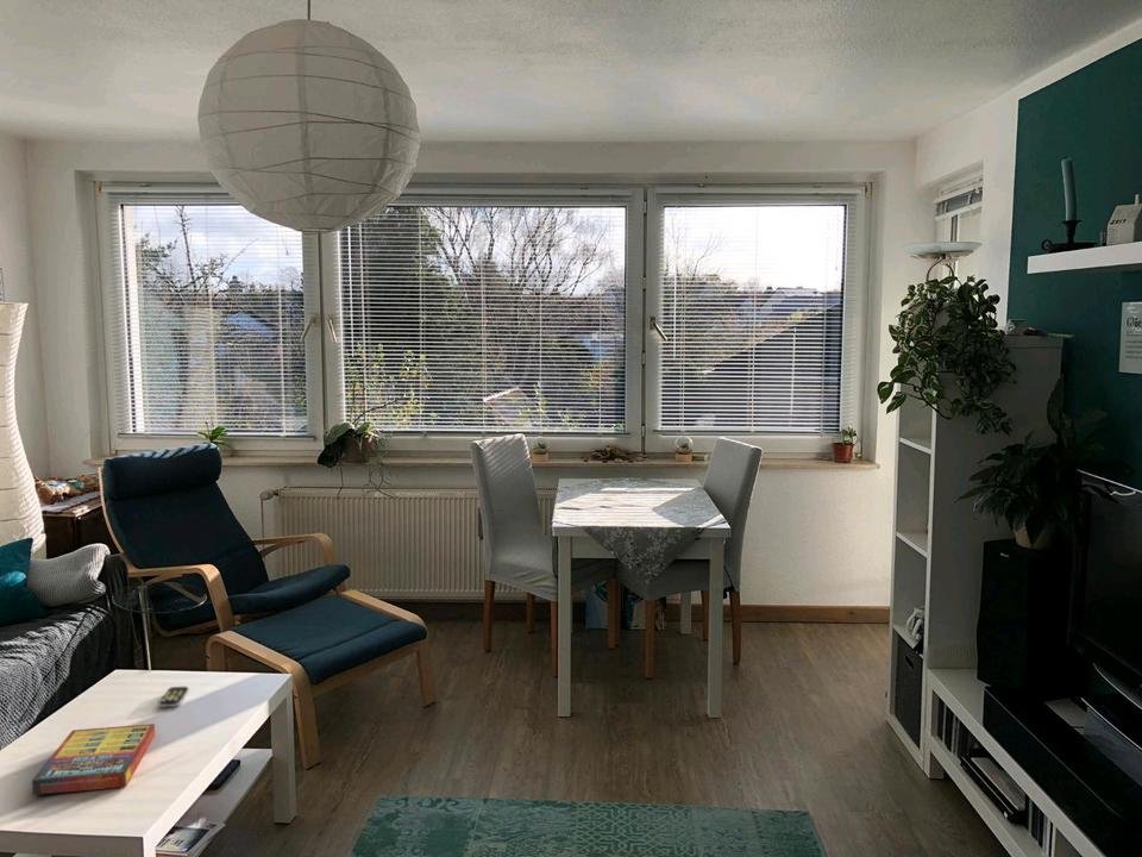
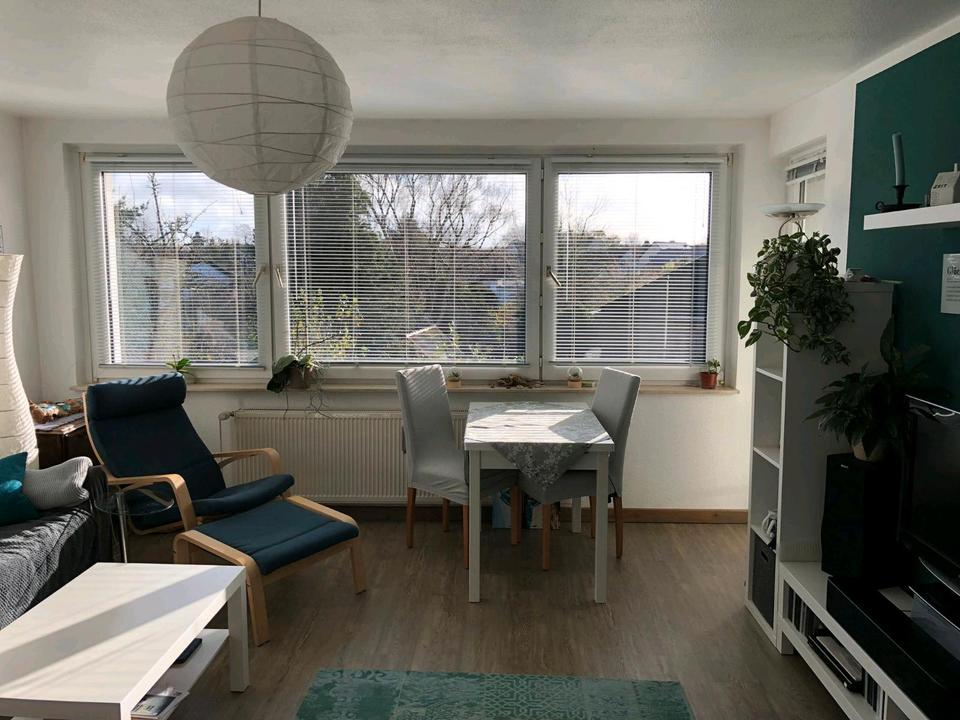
- game compilation box [31,722,156,796]
- remote control [158,686,190,708]
